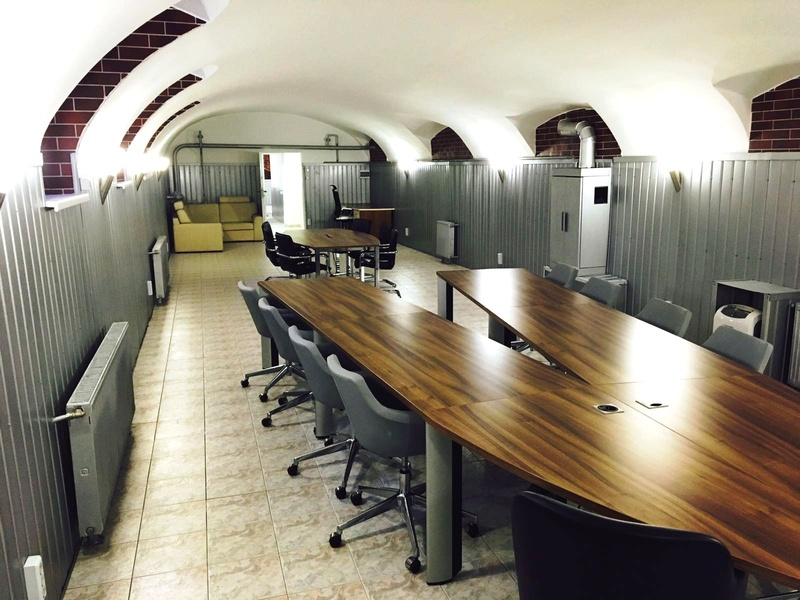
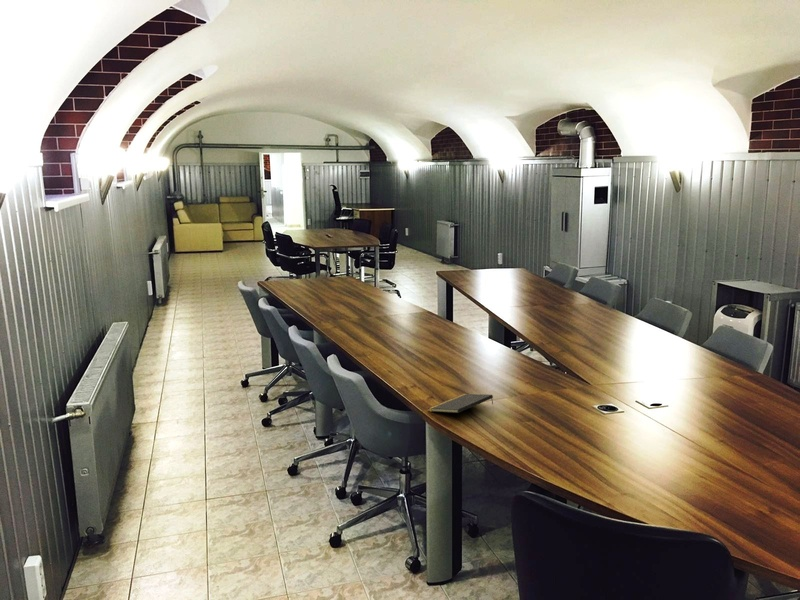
+ notepad [427,393,494,414]
